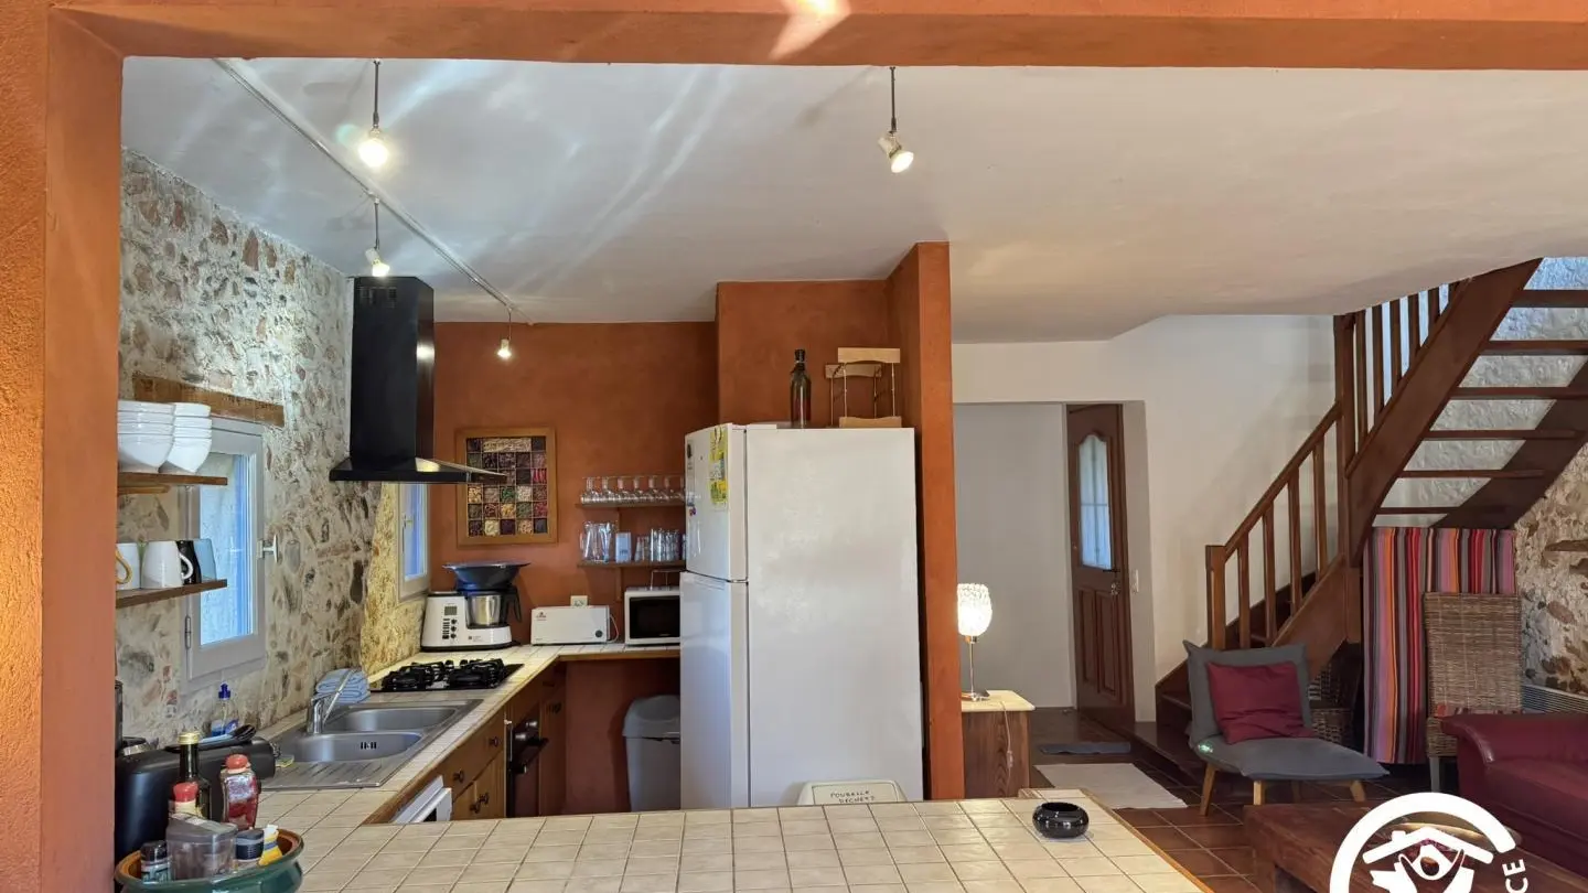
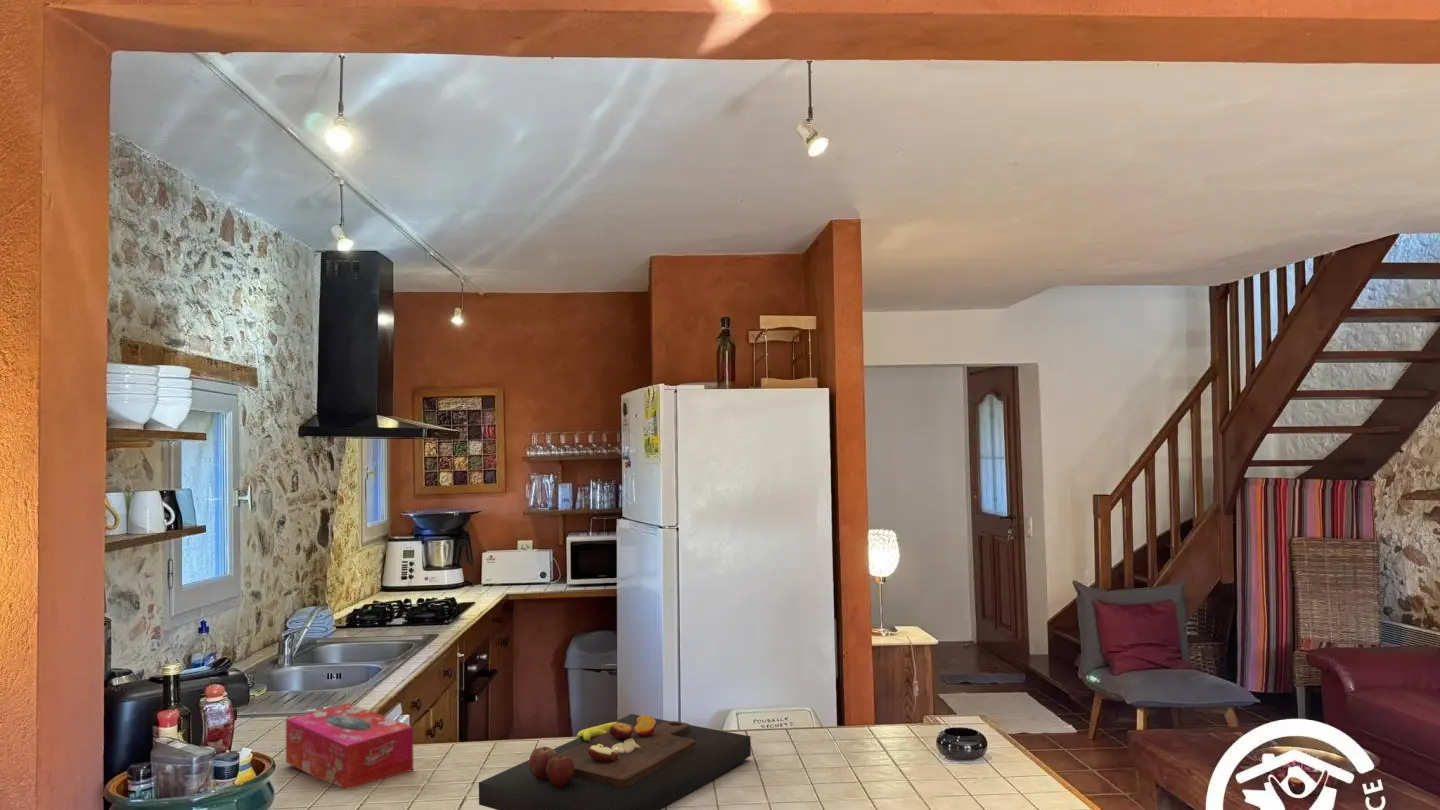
+ cutting board [478,713,752,810]
+ tissue box [285,702,414,790]
